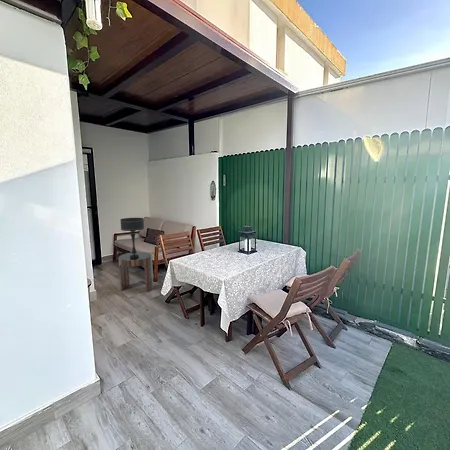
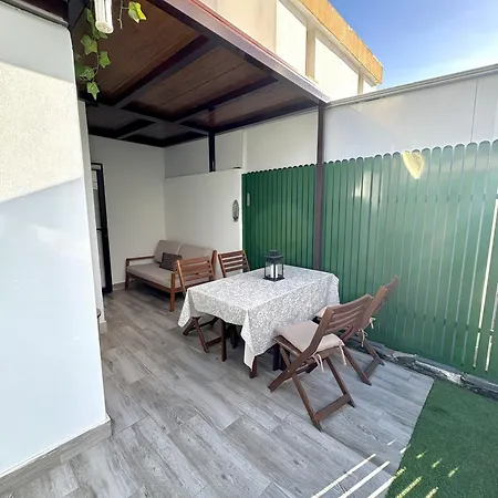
- table lamp [119,217,145,258]
- side table [118,251,154,293]
